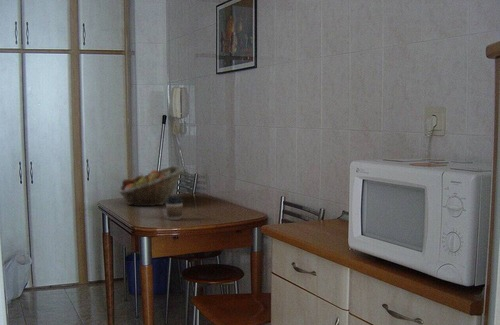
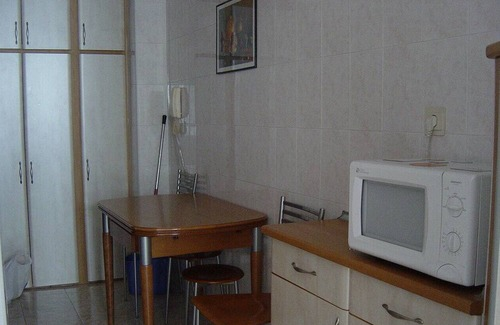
- fruit basket [117,165,185,207]
- coffee cup [165,195,184,221]
